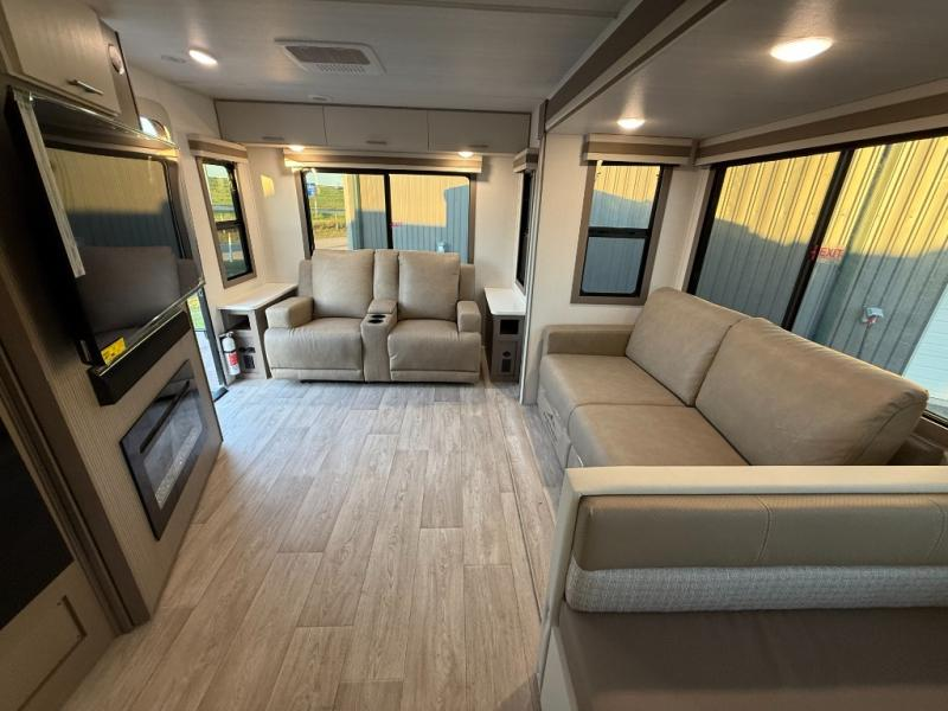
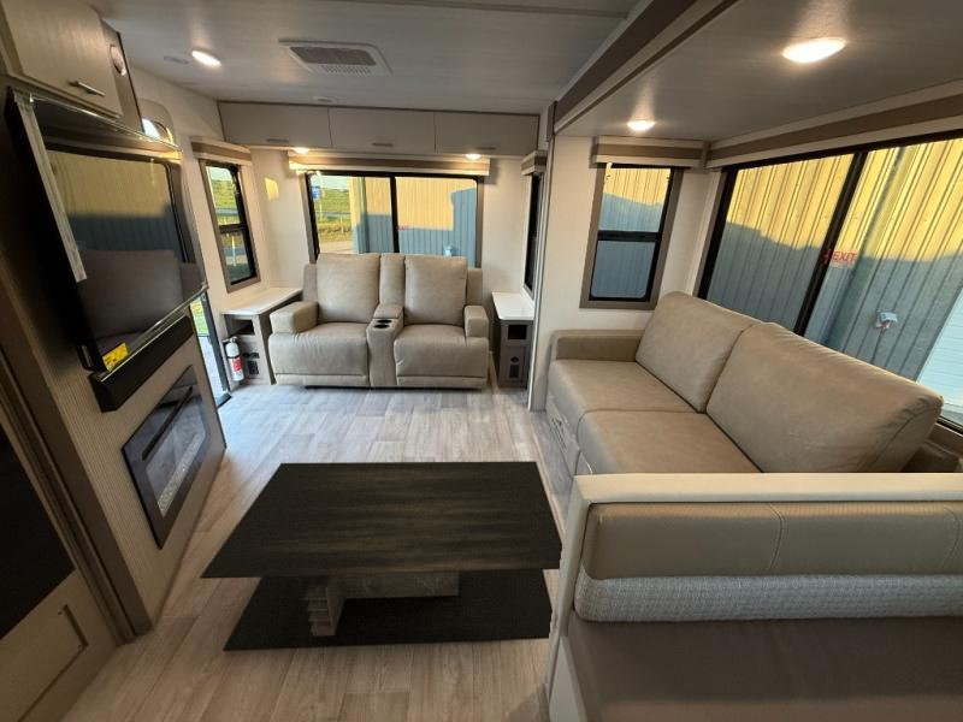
+ coffee table [199,460,563,652]
